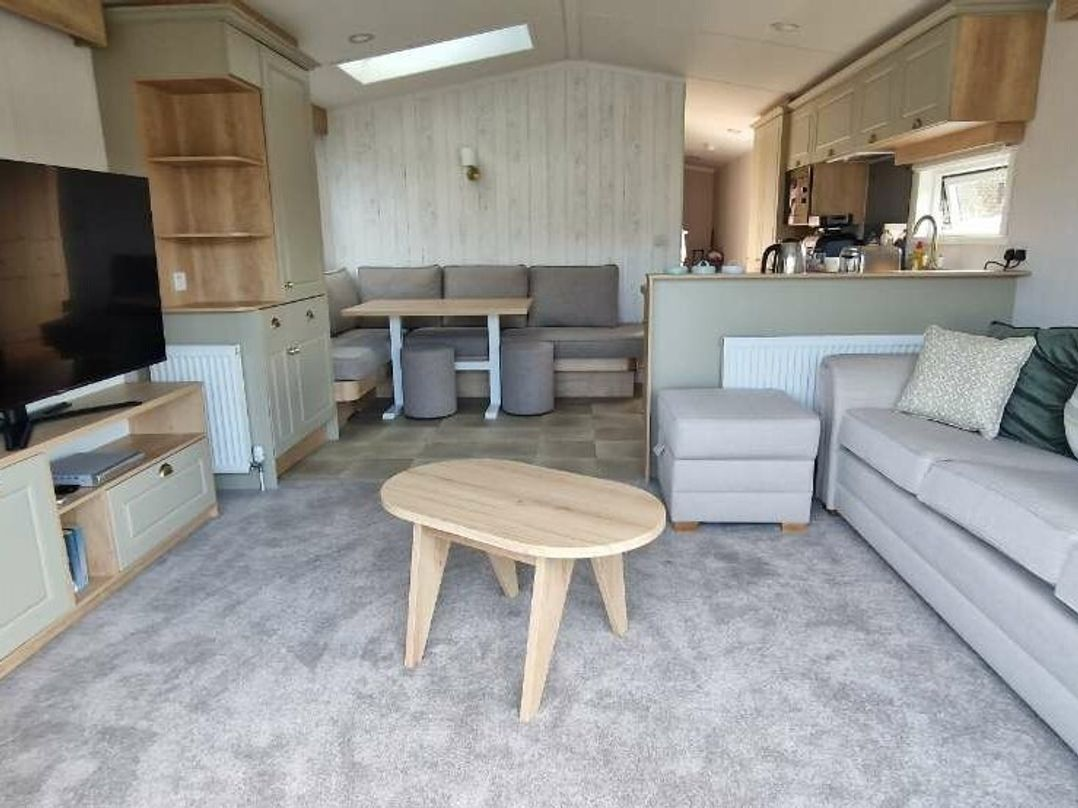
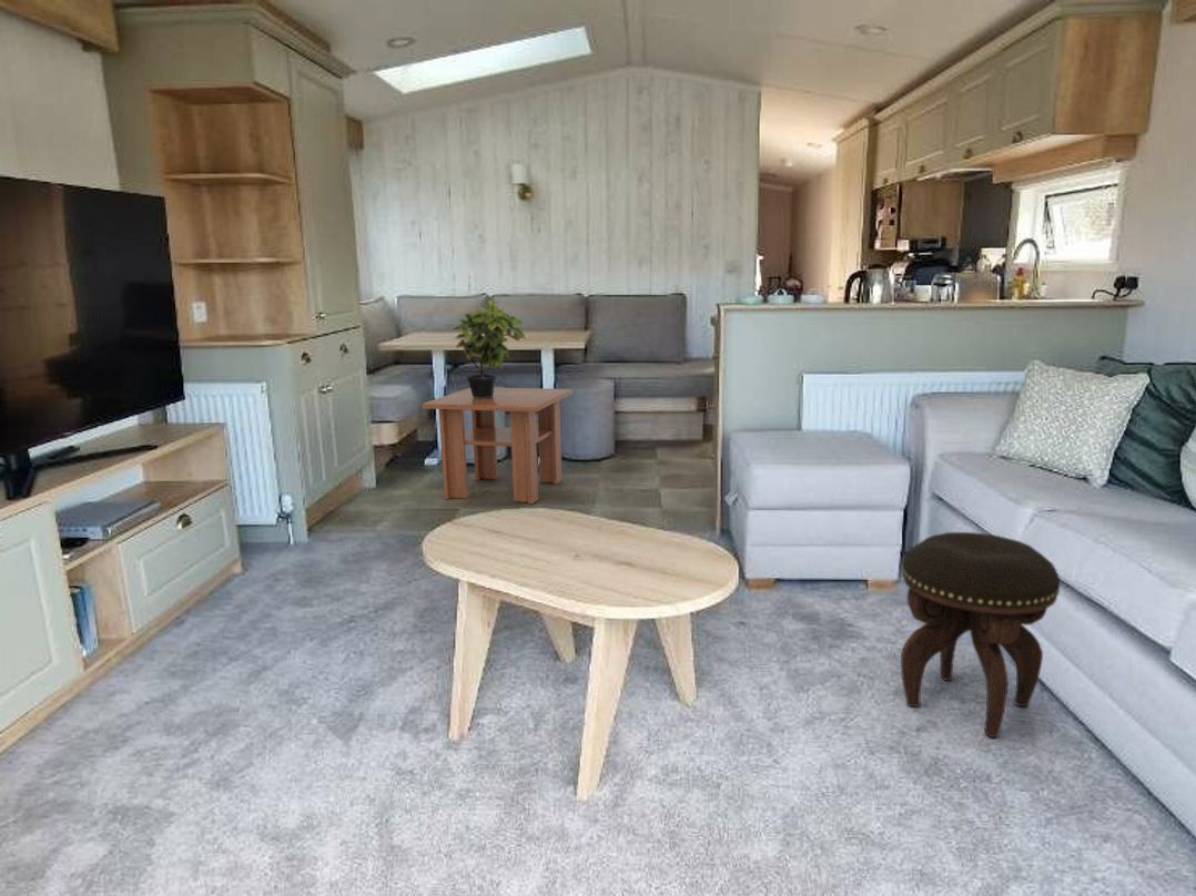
+ footstool [900,531,1062,739]
+ potted plant [452,298,526,398]
+ coffee table [422,387,574,506]
